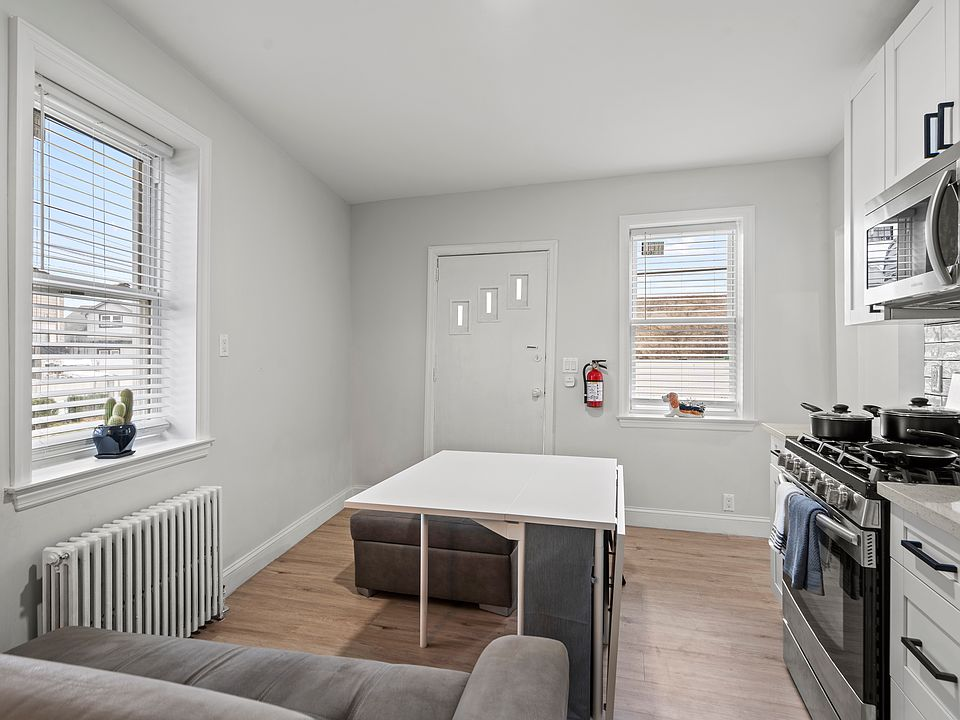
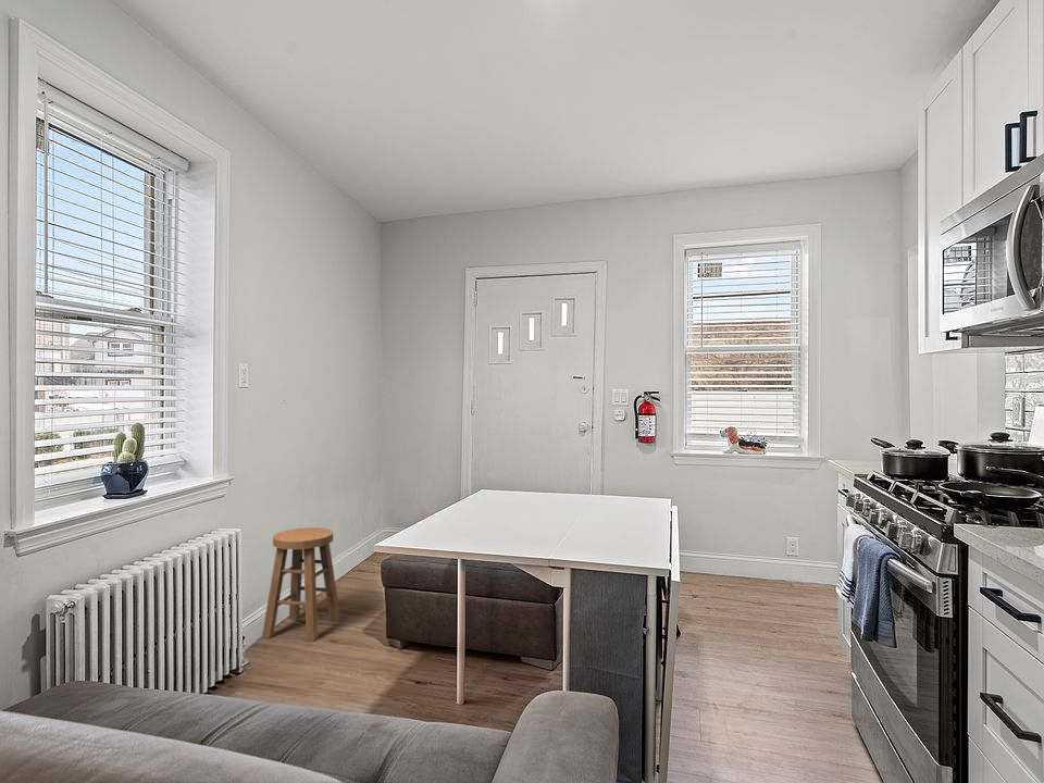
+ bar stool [261,526,341,643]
